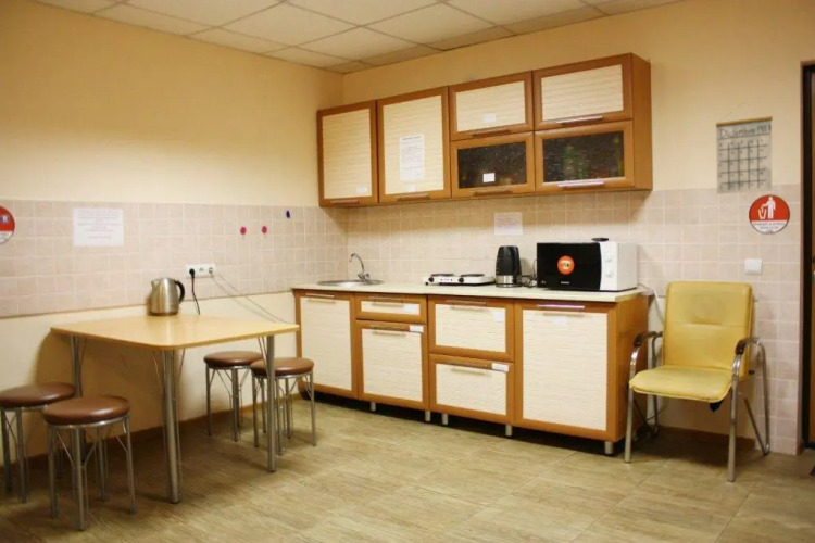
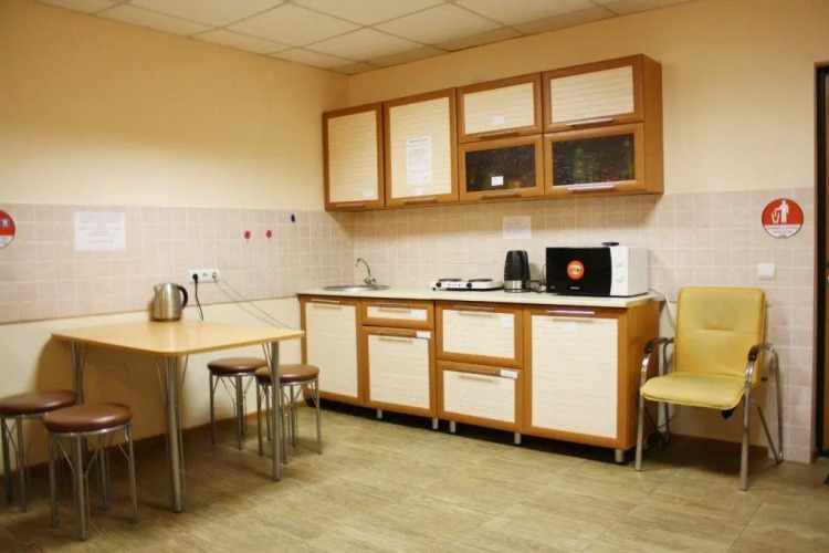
- calendar [715,101,774,195]
